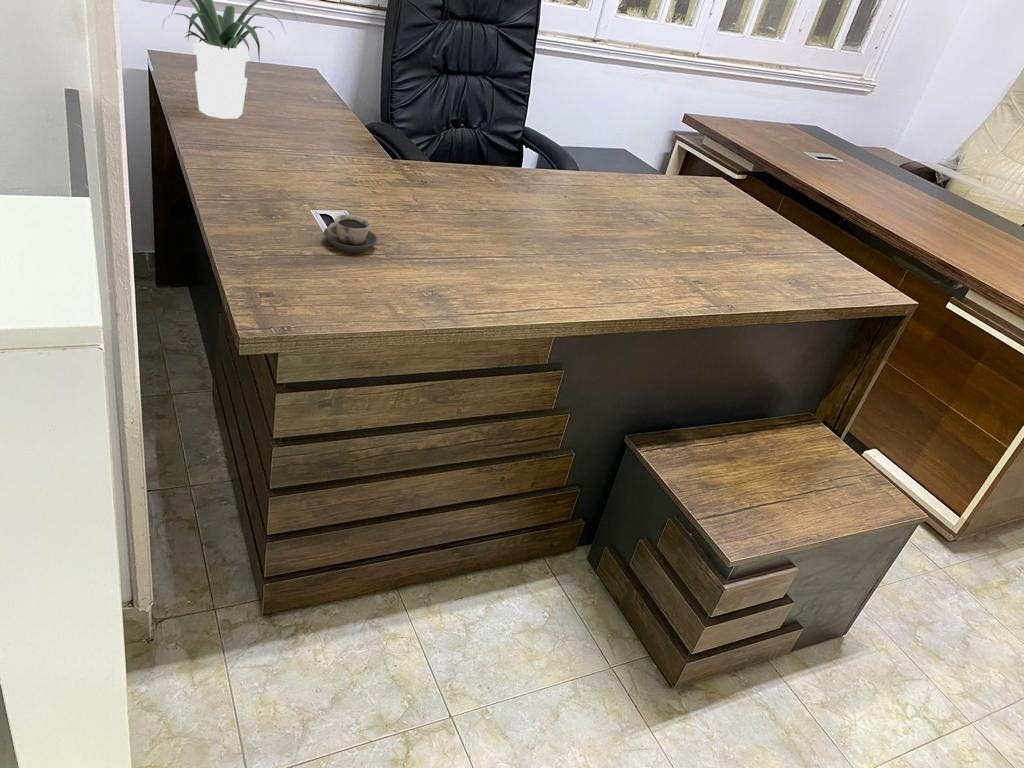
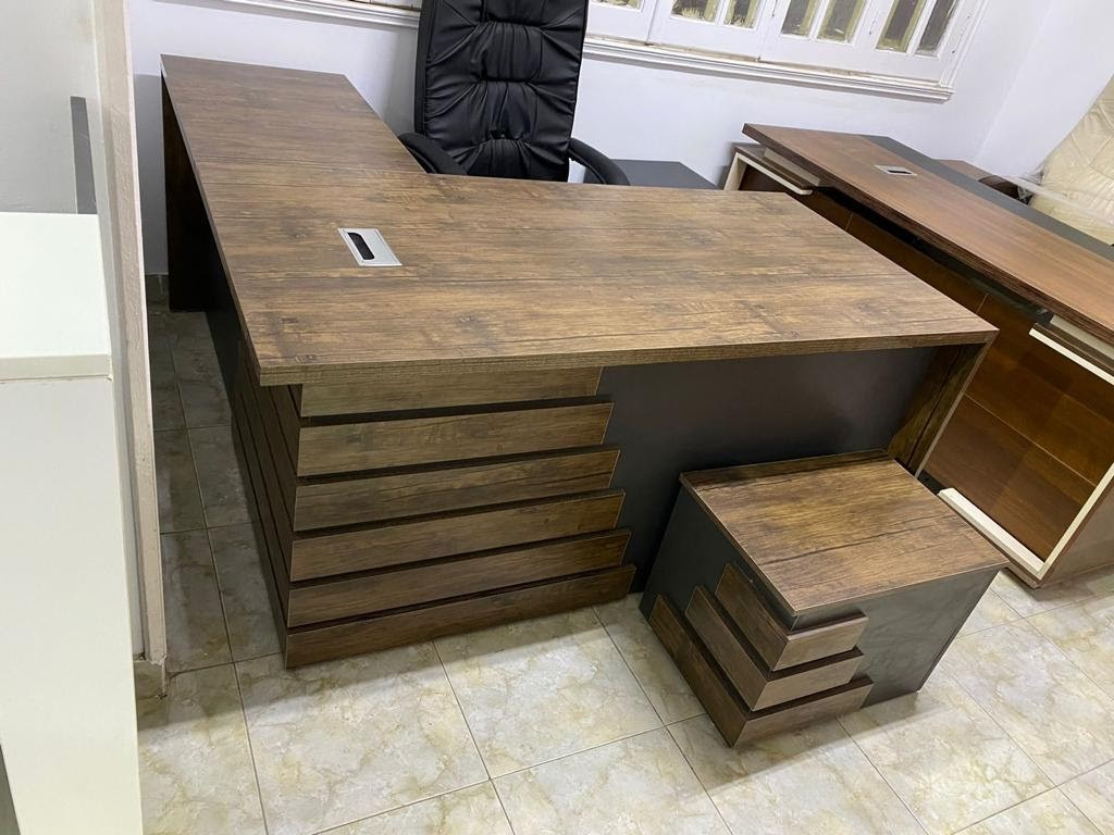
- cup [323,214,378,254]
- potted plant [150,0,300,120]
